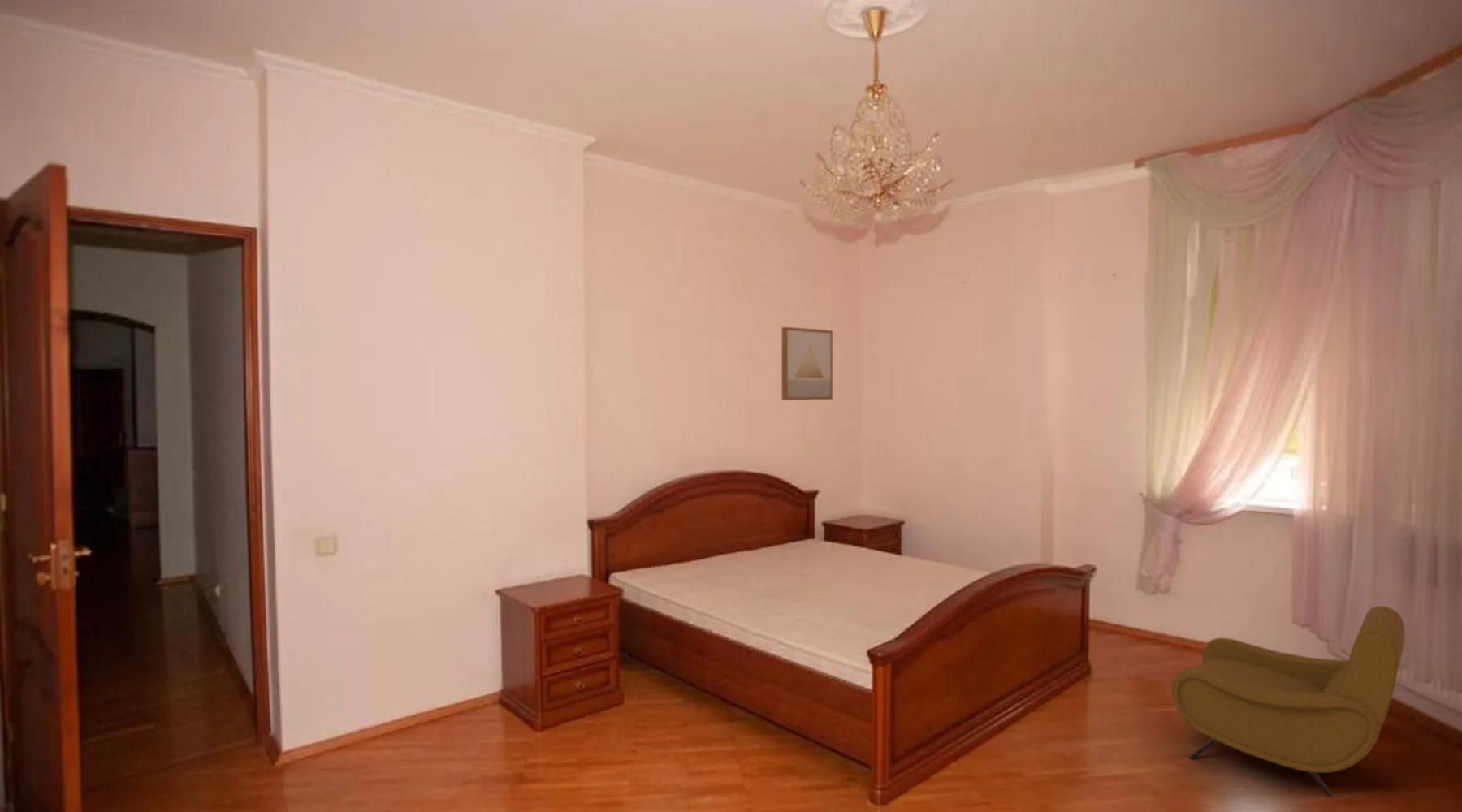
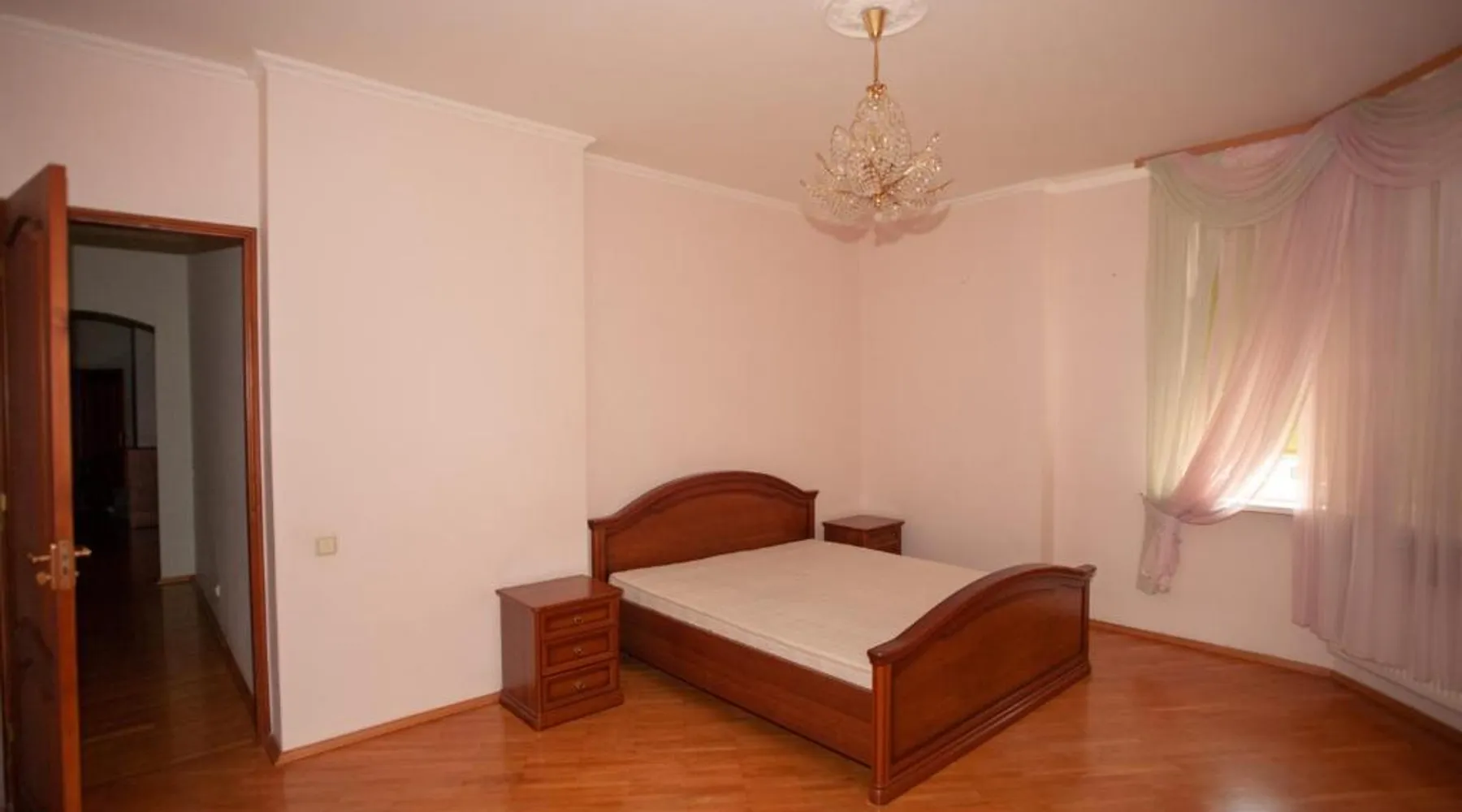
- wall art [781,326,833,401]
- armchair [1170,605,1406,798]
